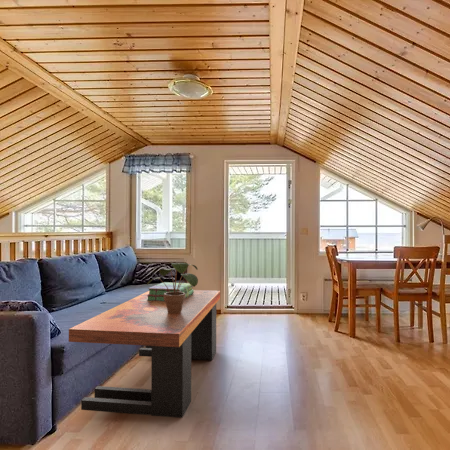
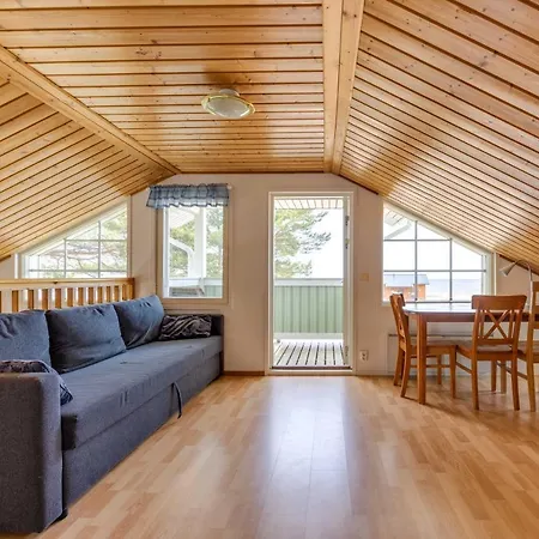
- potted plant [146,261,199,314]
- coffee table [68,289,221,419]
- stack of books [147,281,194,301]
